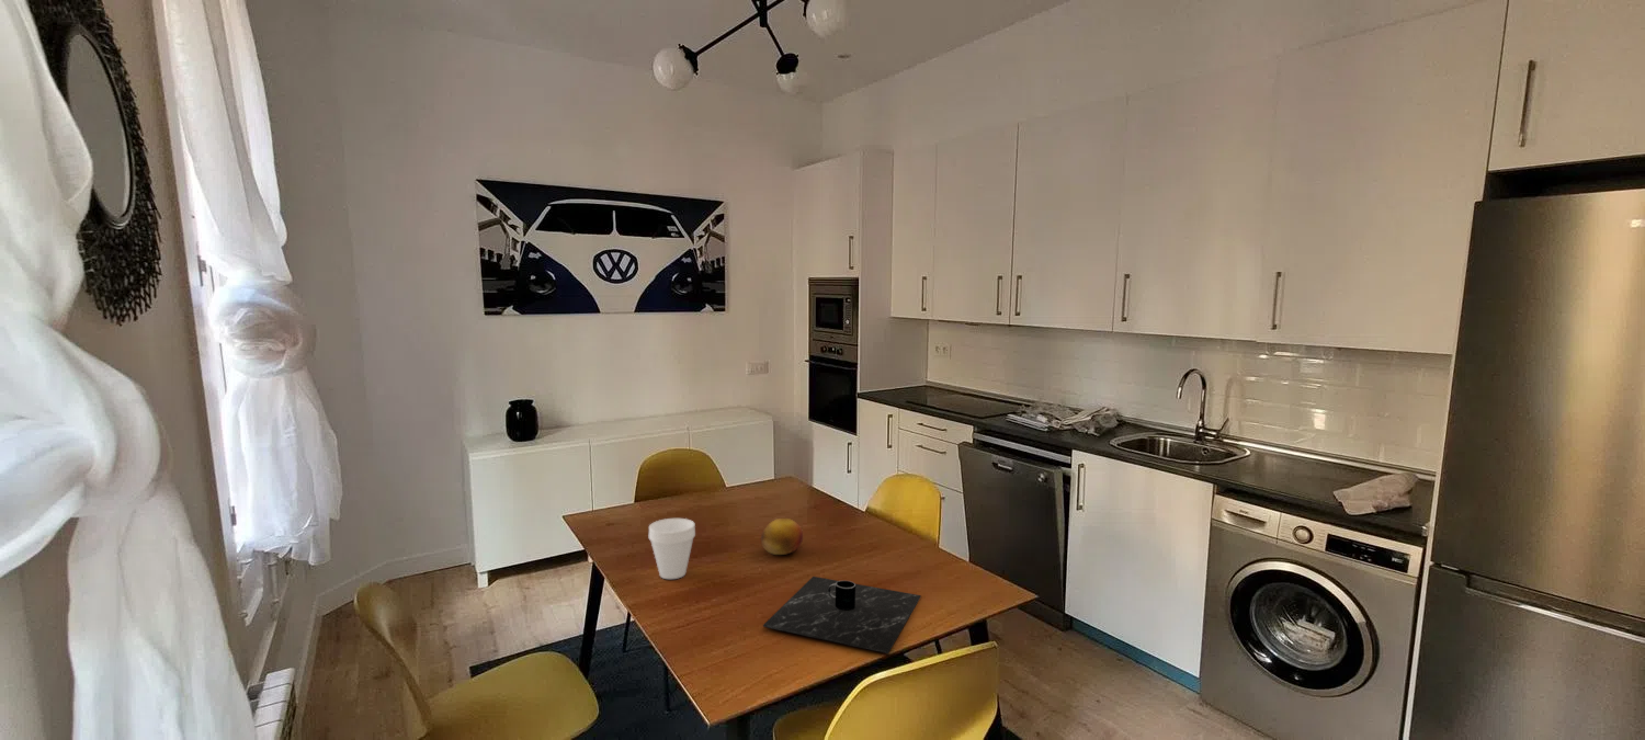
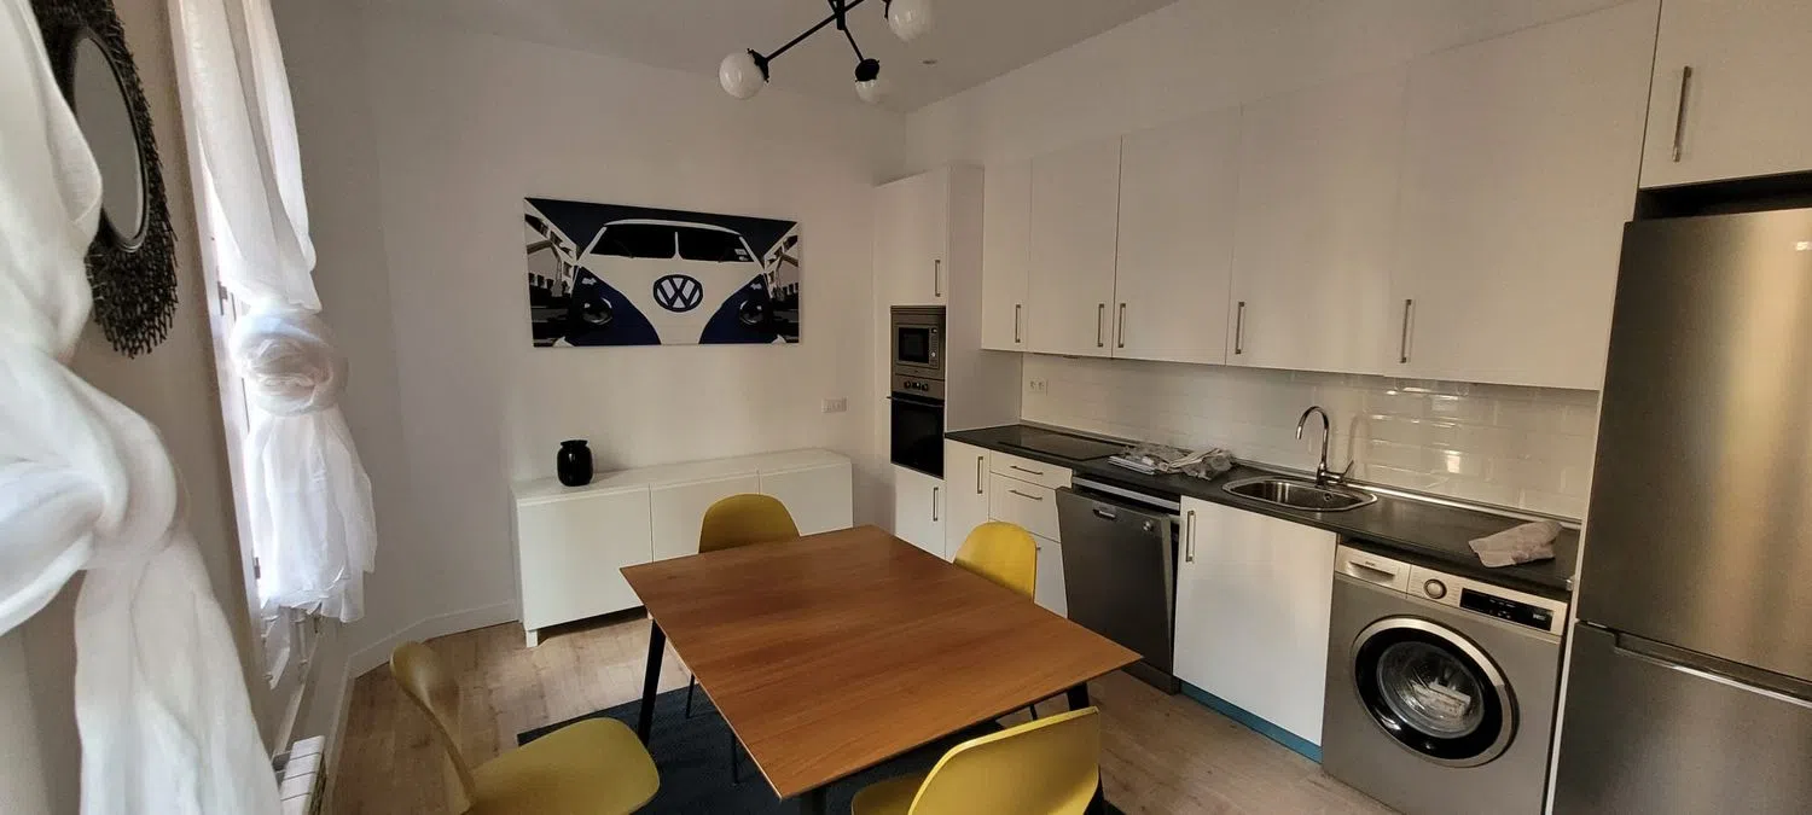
- fruit [760,517,804,556]
- cup [648,517,696,580]
- placemat [762,576,922,654]
